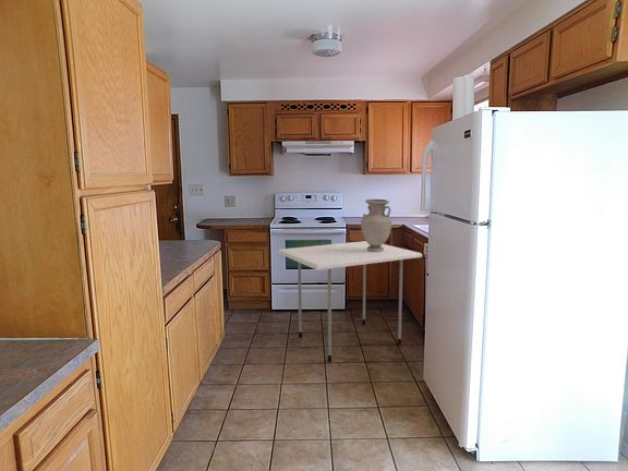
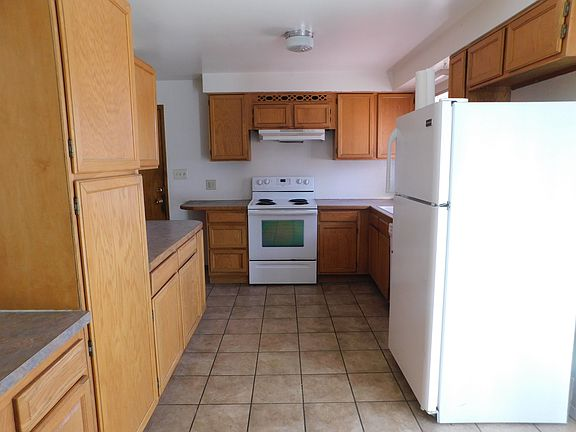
- vase [360,198,392,252]
- dining table [277,240,423,363]
